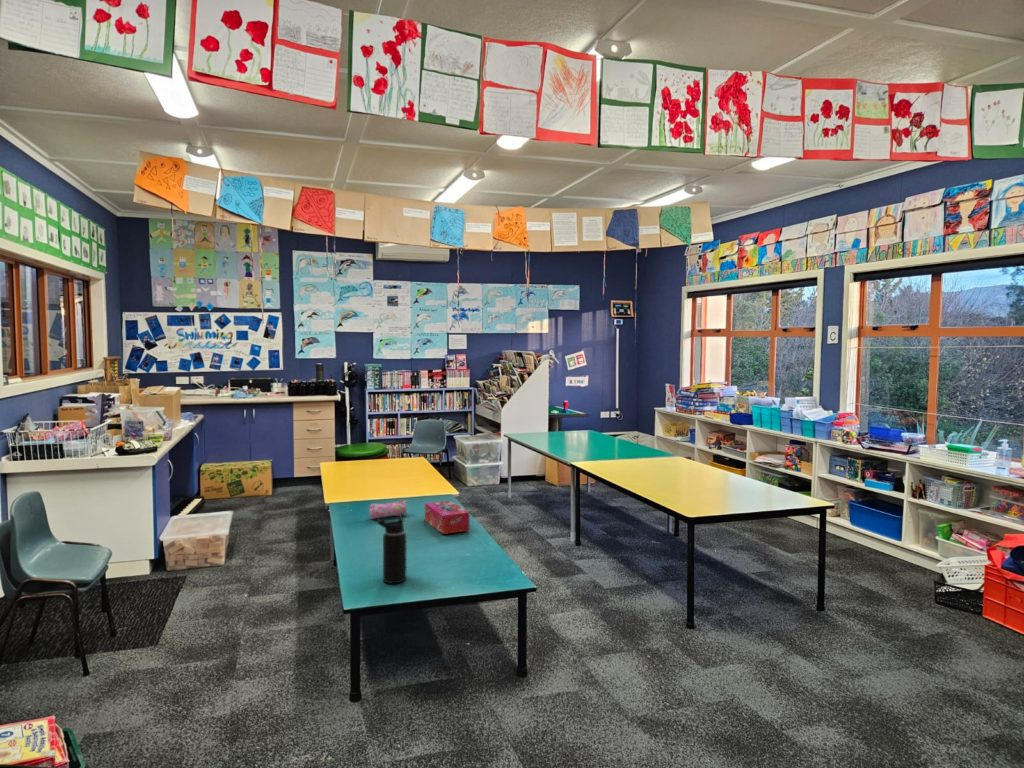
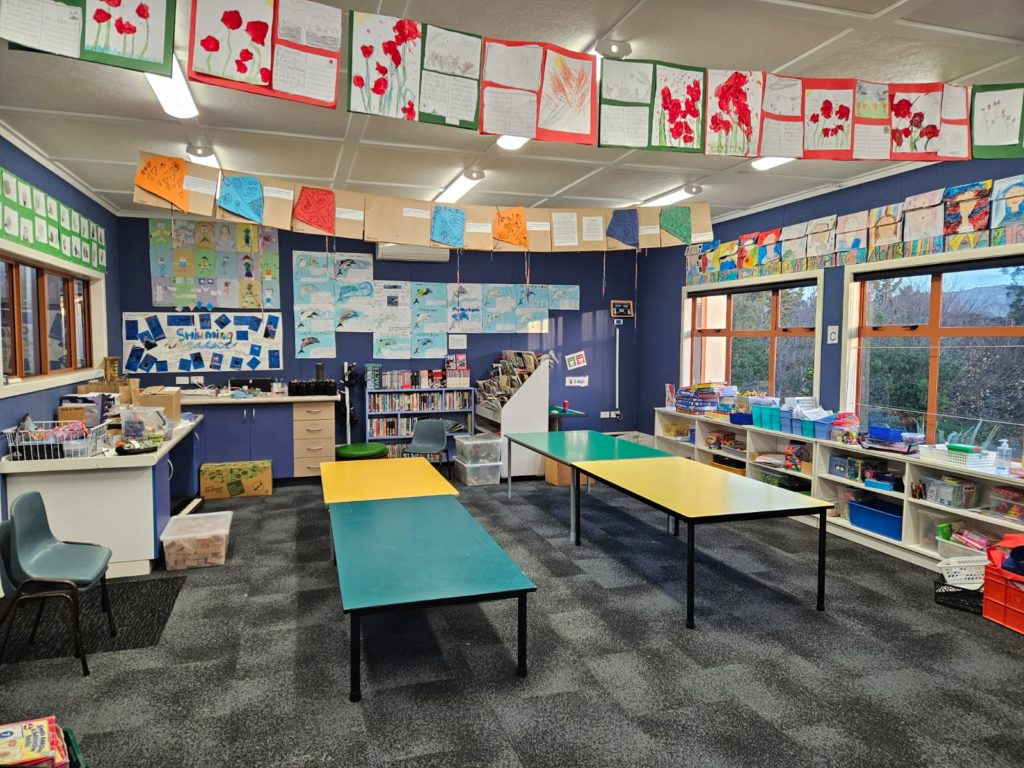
- tissue box [424,500,470,535]
- water bottle [375,512,407,585]
- pencil case [368,500,408,520]
